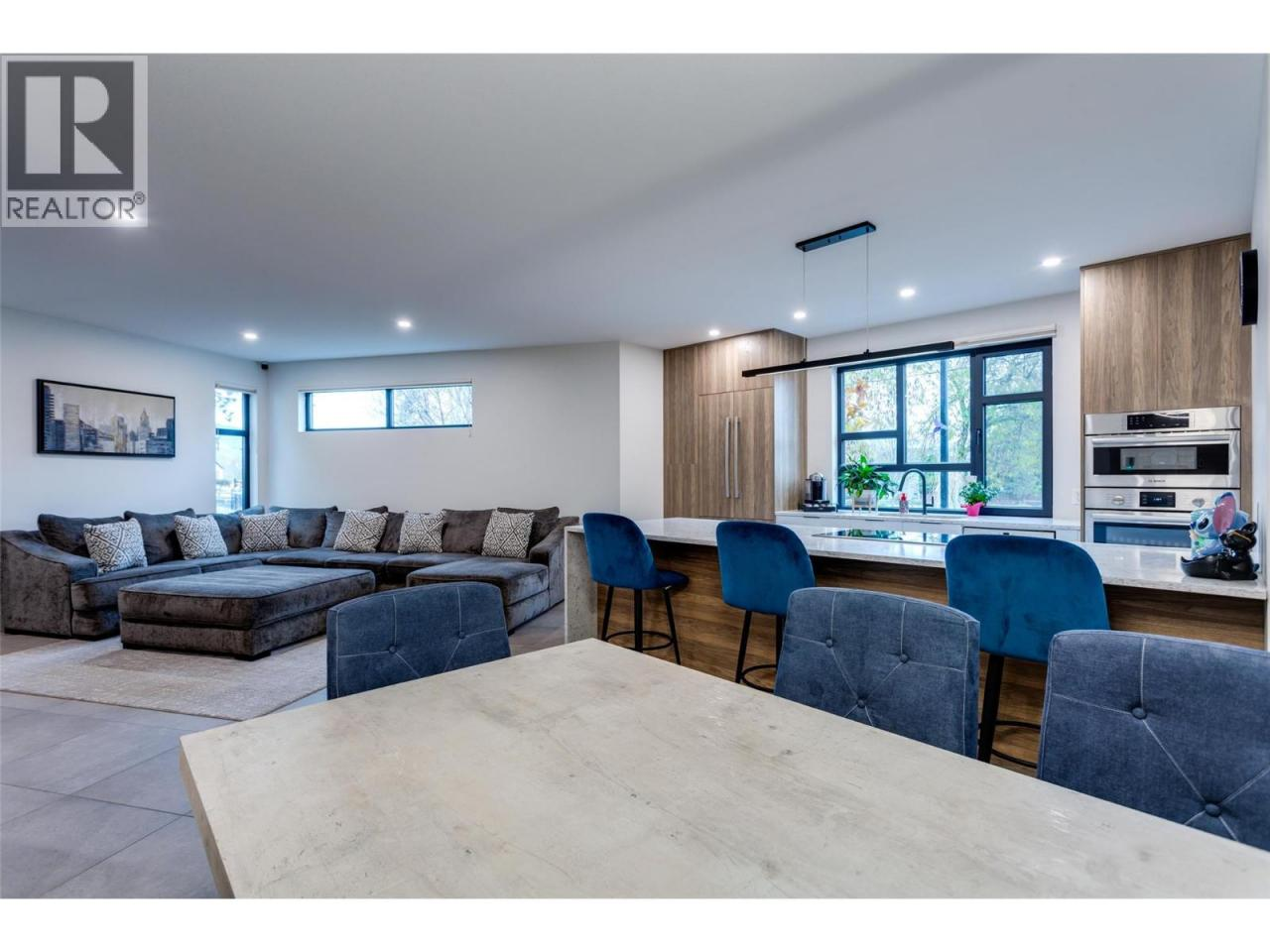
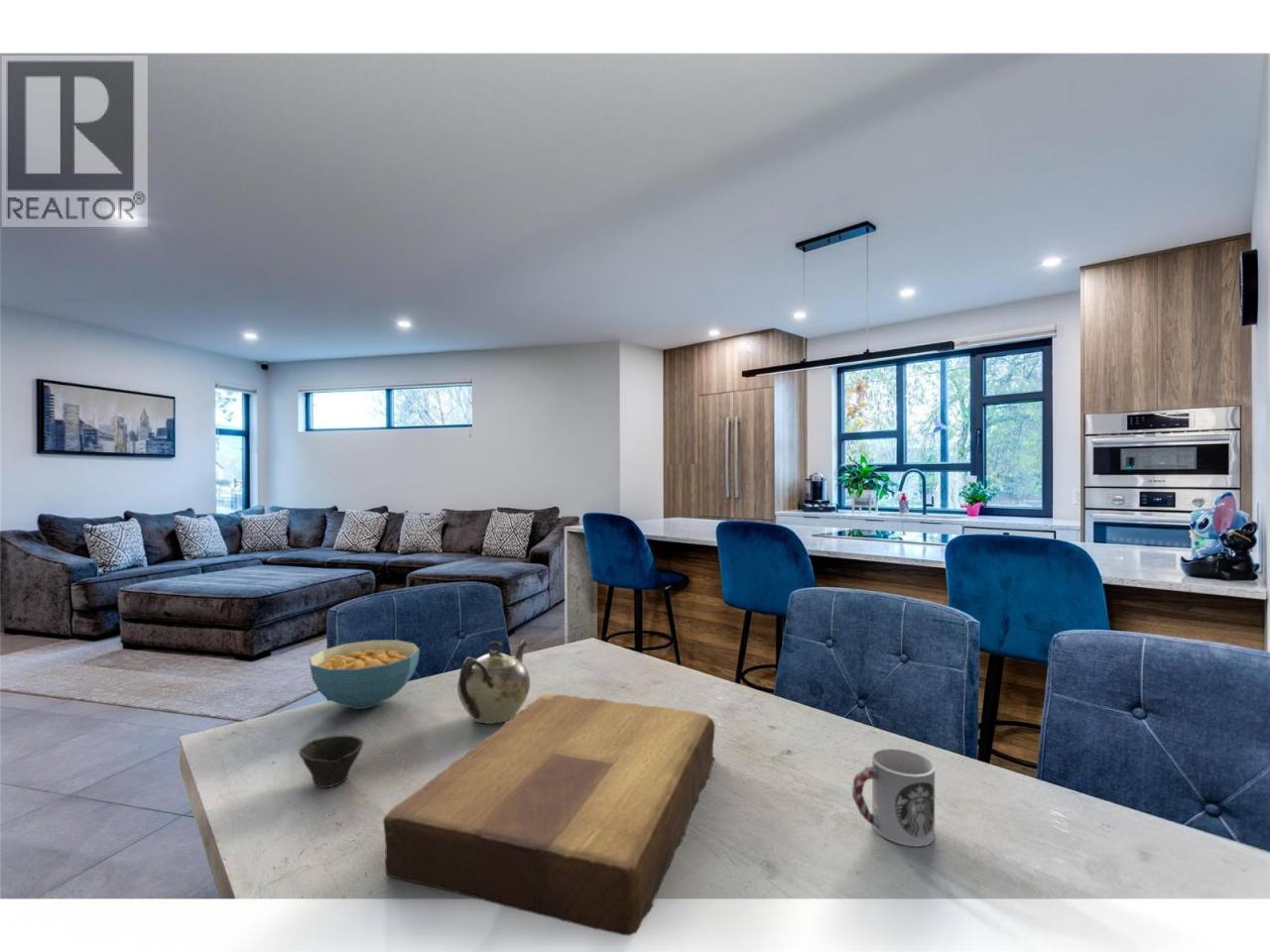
+ cutting board [382,692,716,936]
+ cereal bowl [308,639,421,710]
+ teapot [456,640,531,725]
+ cup [298,734,365,788]
+ cup [851,748,936,848]
